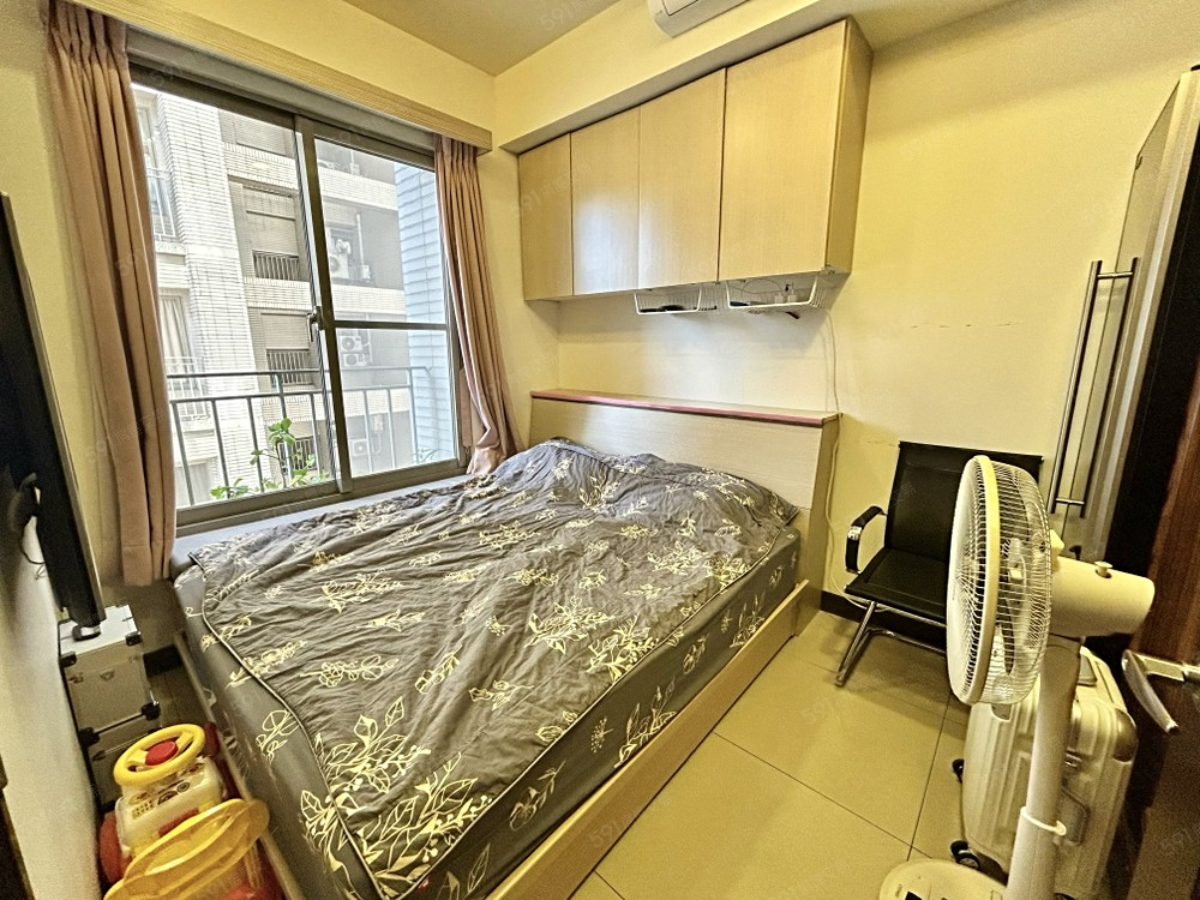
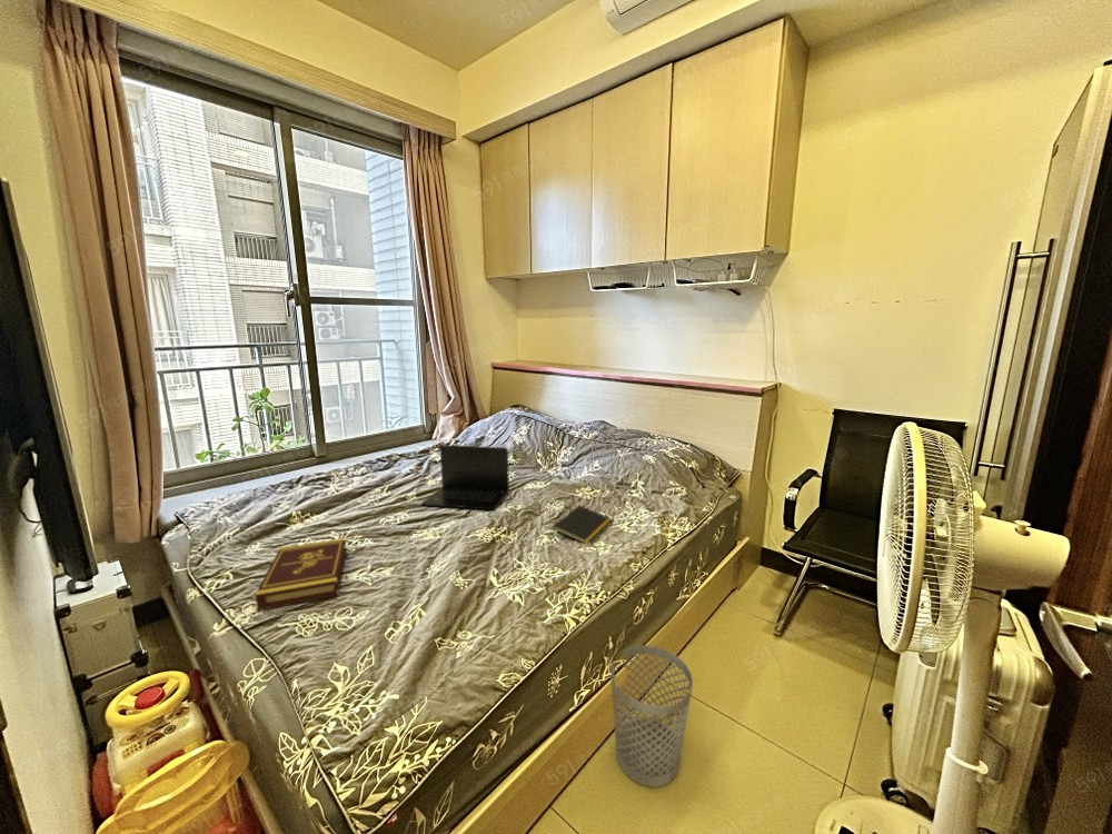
+ notepad [552,505,615,546]
+ wastebasket [609,644,694,788]
+ book [254,537,348,612]
+ laptop [420,444,510,512]
